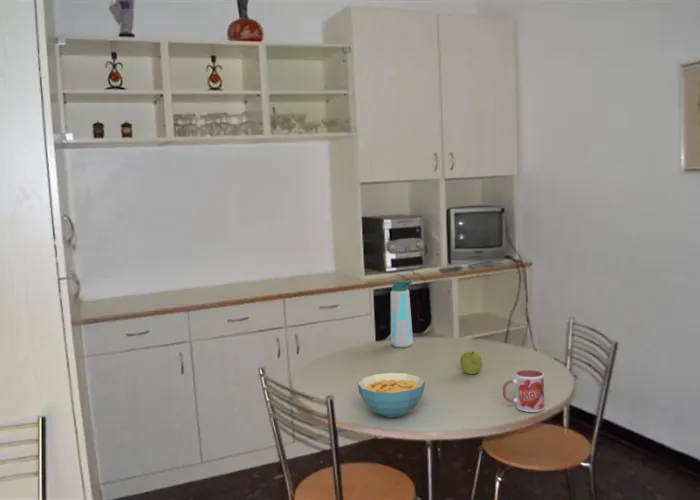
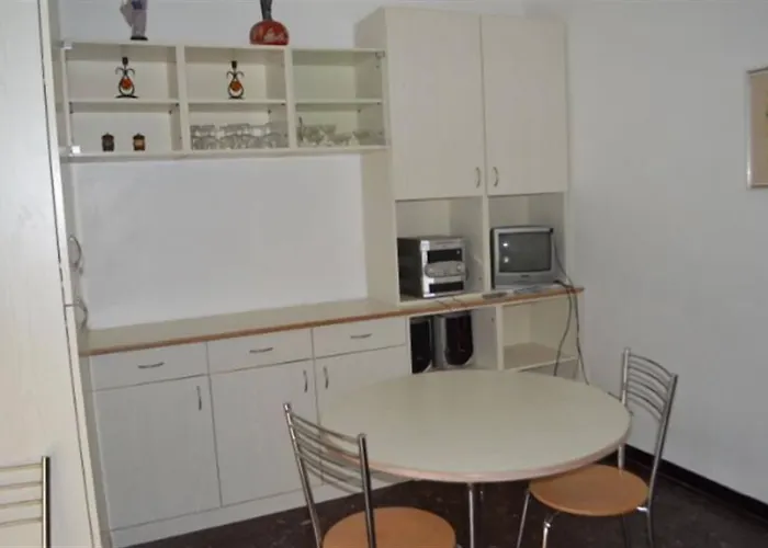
- fruit [459,351,483,375]
- water bottle [390,279,414,349]
- cereal bowl [357,372,426,419]
- mug [502,369,545,413]
